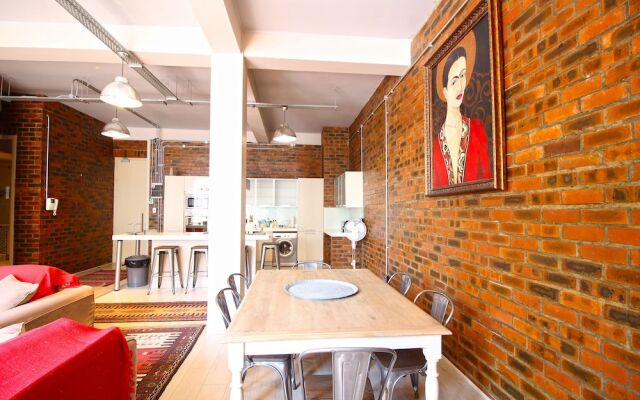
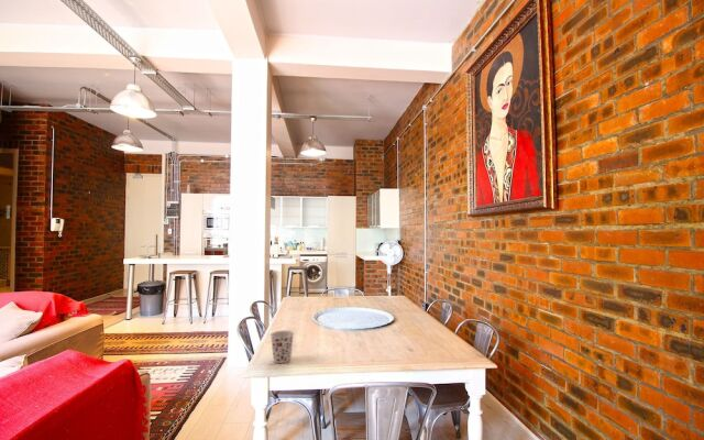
+ cup [270,330,295,364]
